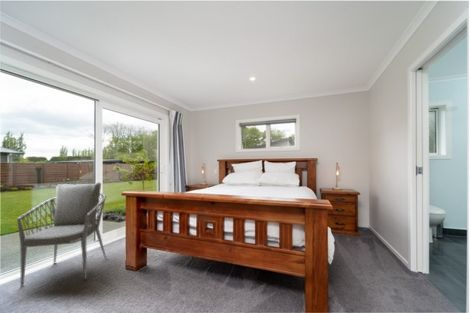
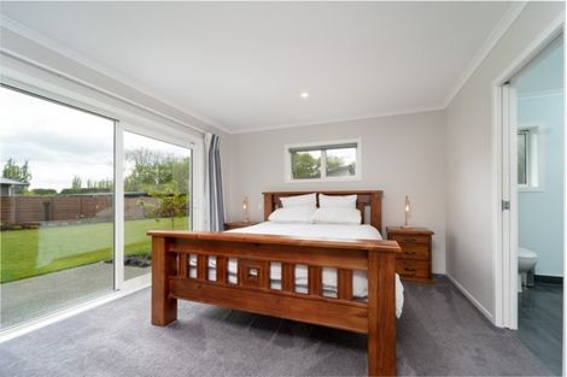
- armchair [16,181,108,288]
